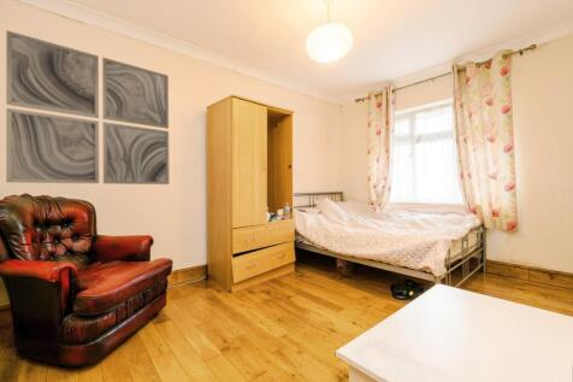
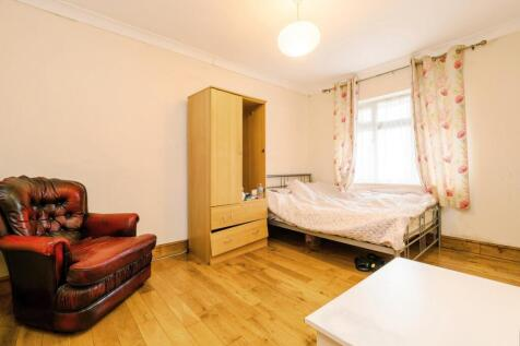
- wall art [5,29,171,186]
